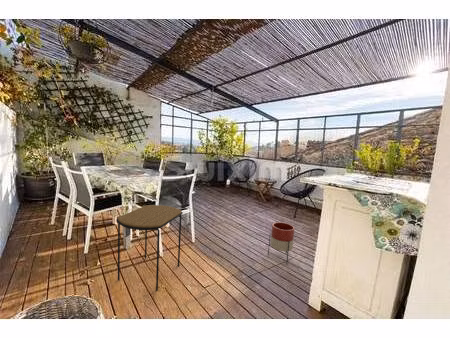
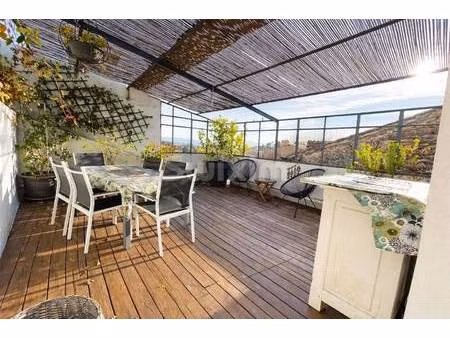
- side table [115,204,184,292]
- planter [267,221,296,265]
